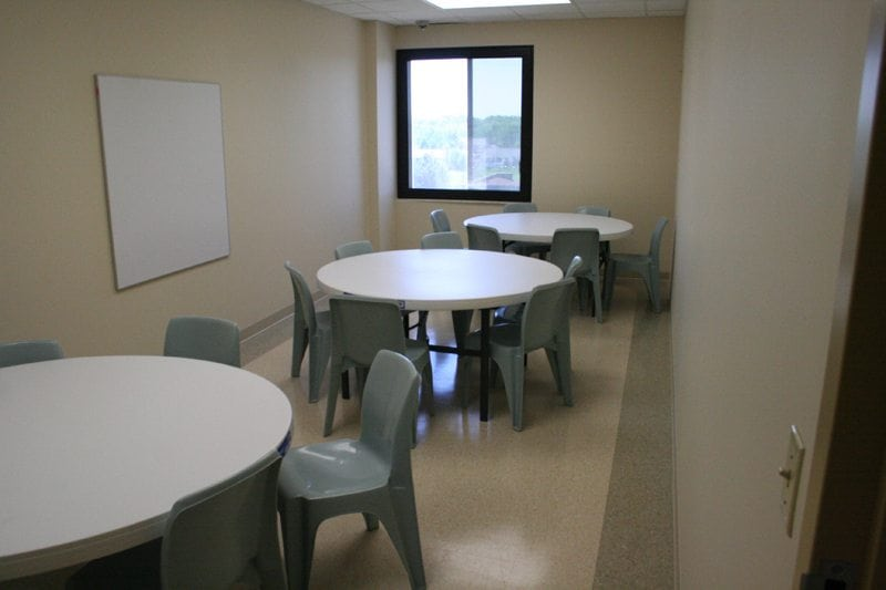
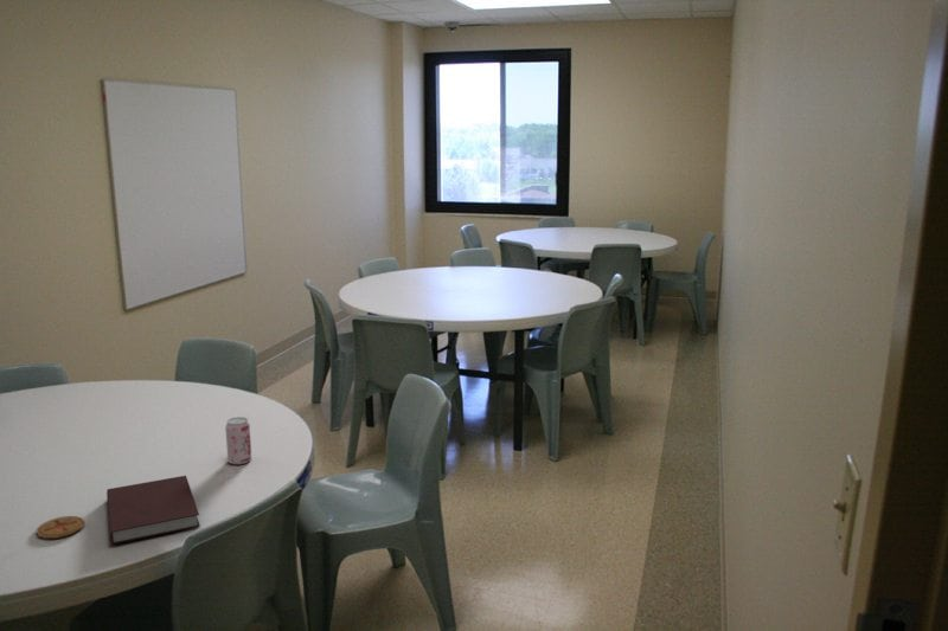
+ notebook [105,475,201,546]
+ beverage can [225,416,252,465]
+ coaster [36,515,85,540]
